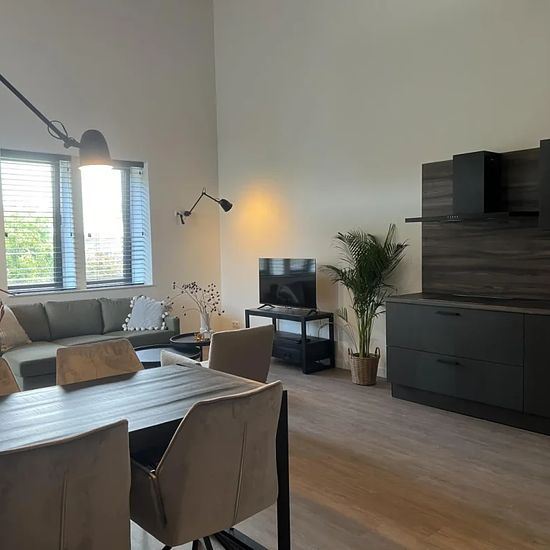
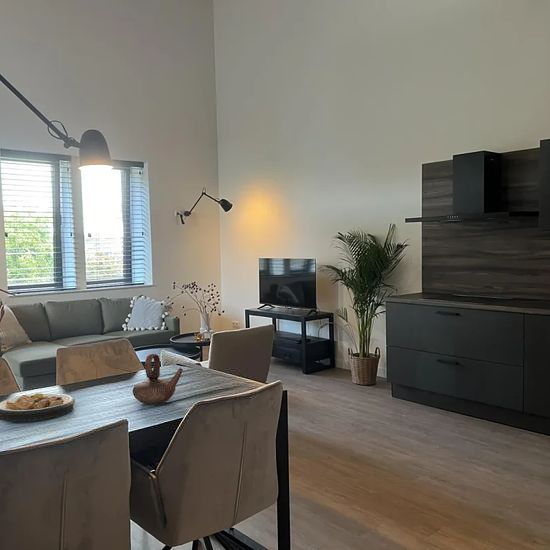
+ teapot [132,353,184,405]
+ plate [0,392,76,423]
